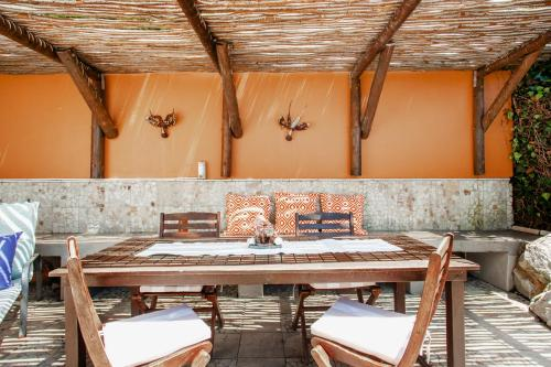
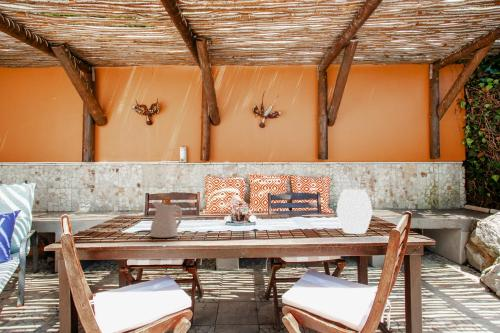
+ pitcher [149,200,183,239]
+ vase [335,189,374,235]
